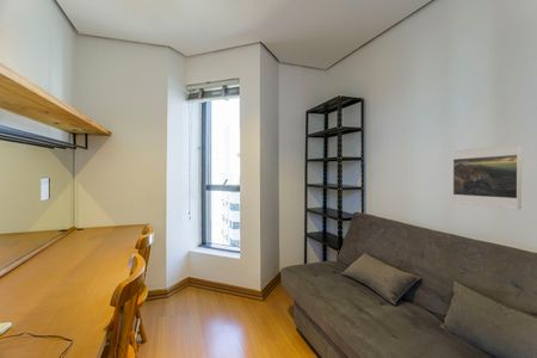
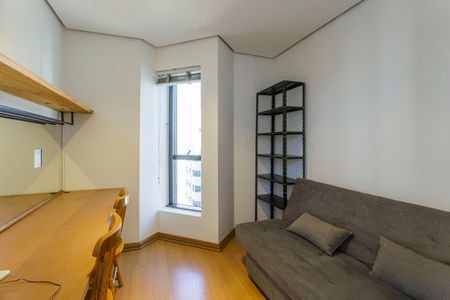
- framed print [452,143,523,210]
